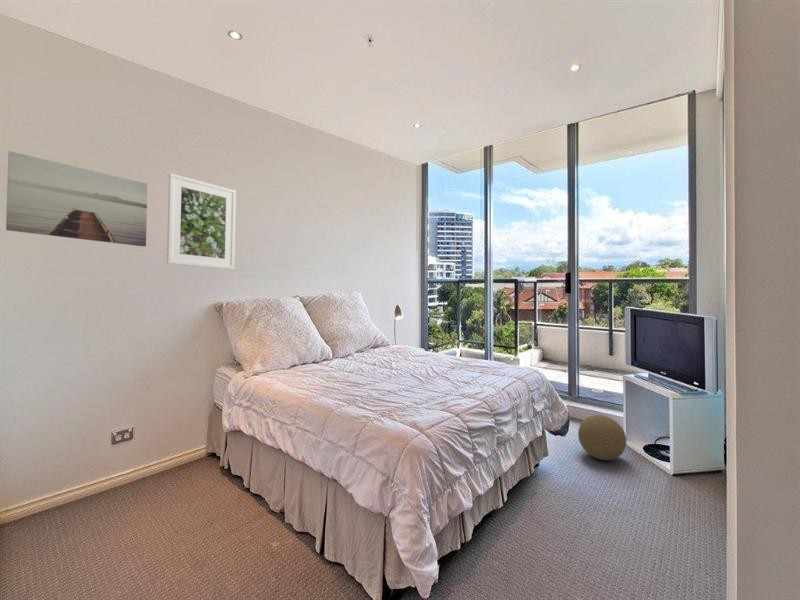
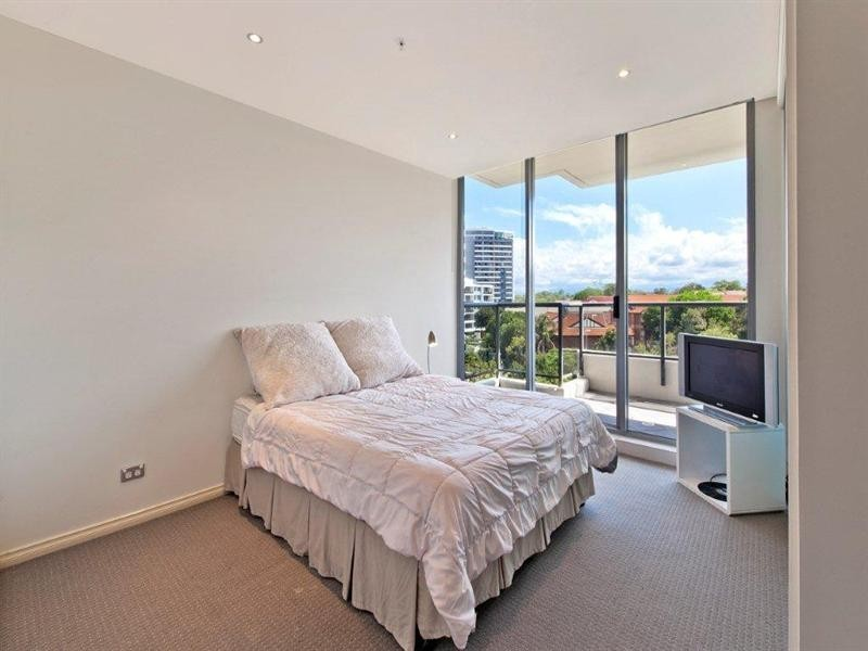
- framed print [166,172,237,270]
- wall art [5,150,149,248]
- decorative ball [577,414,627,461]
